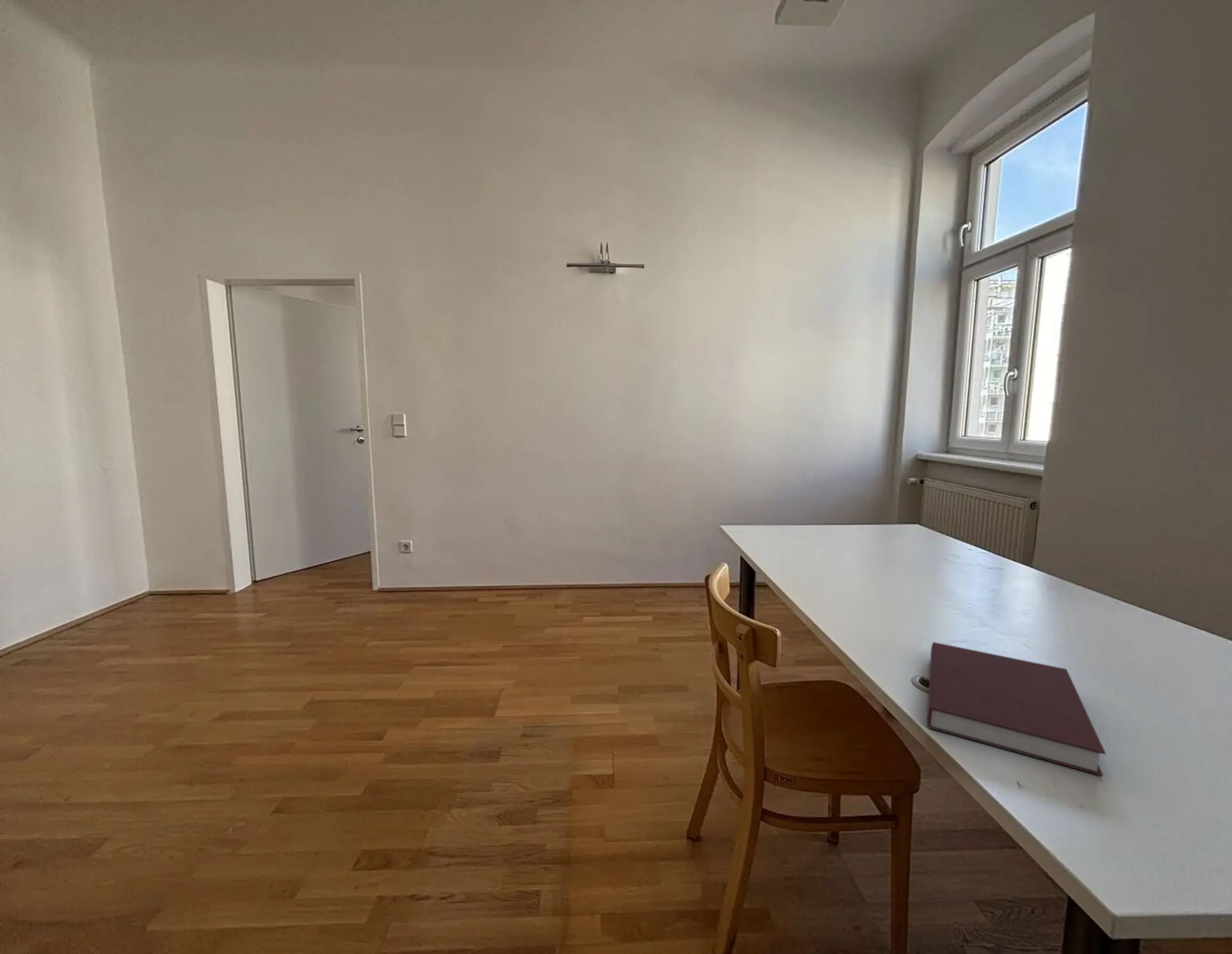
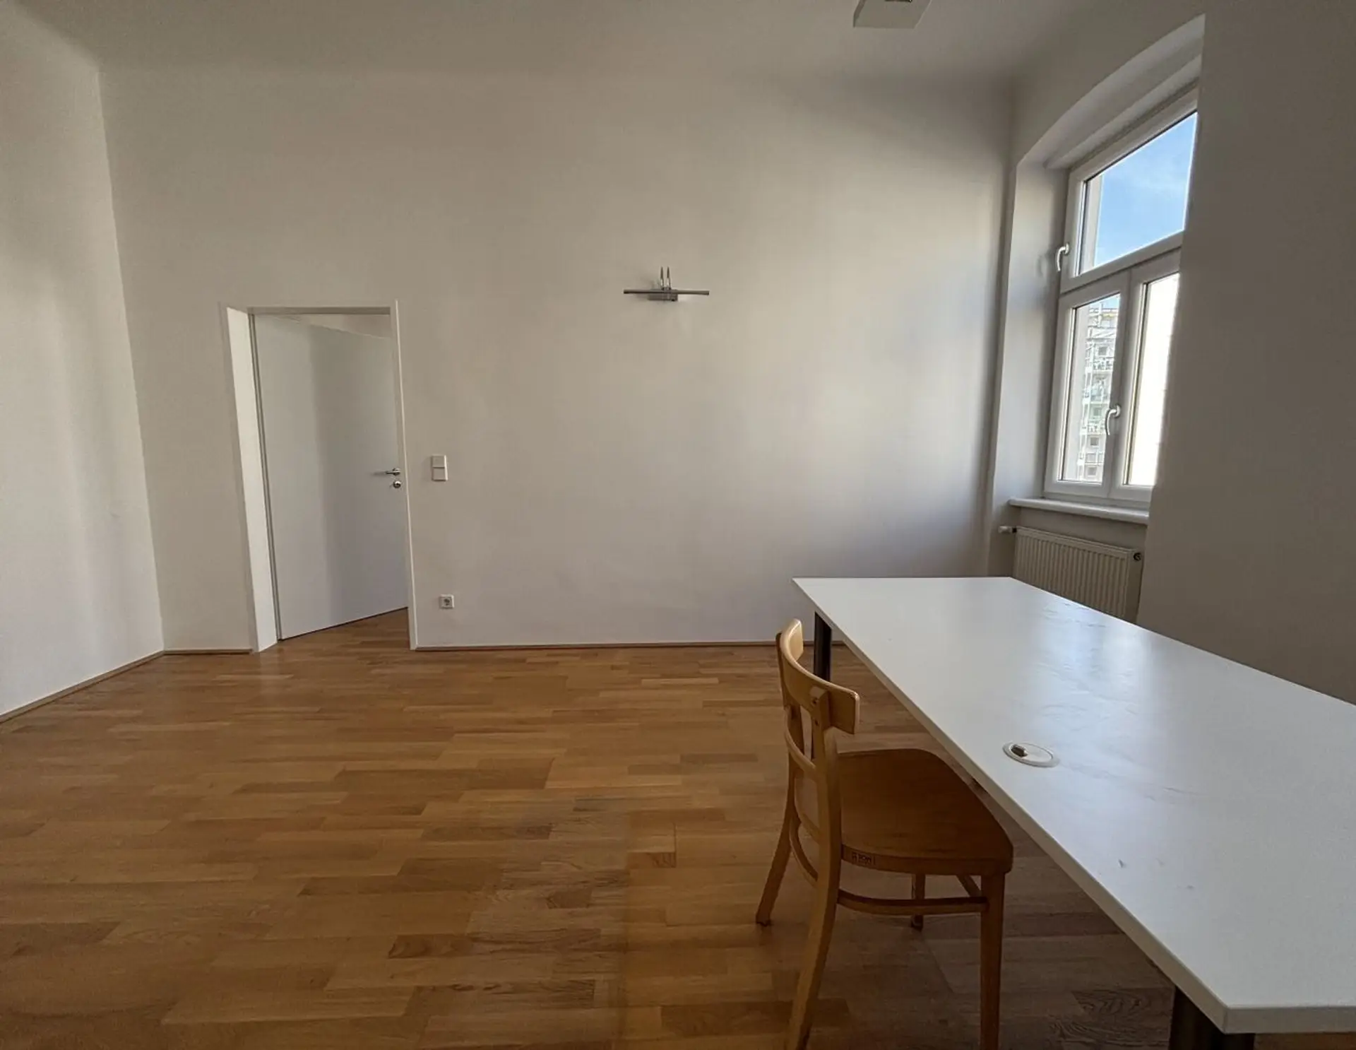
- notebook [927,641,1107,777]
